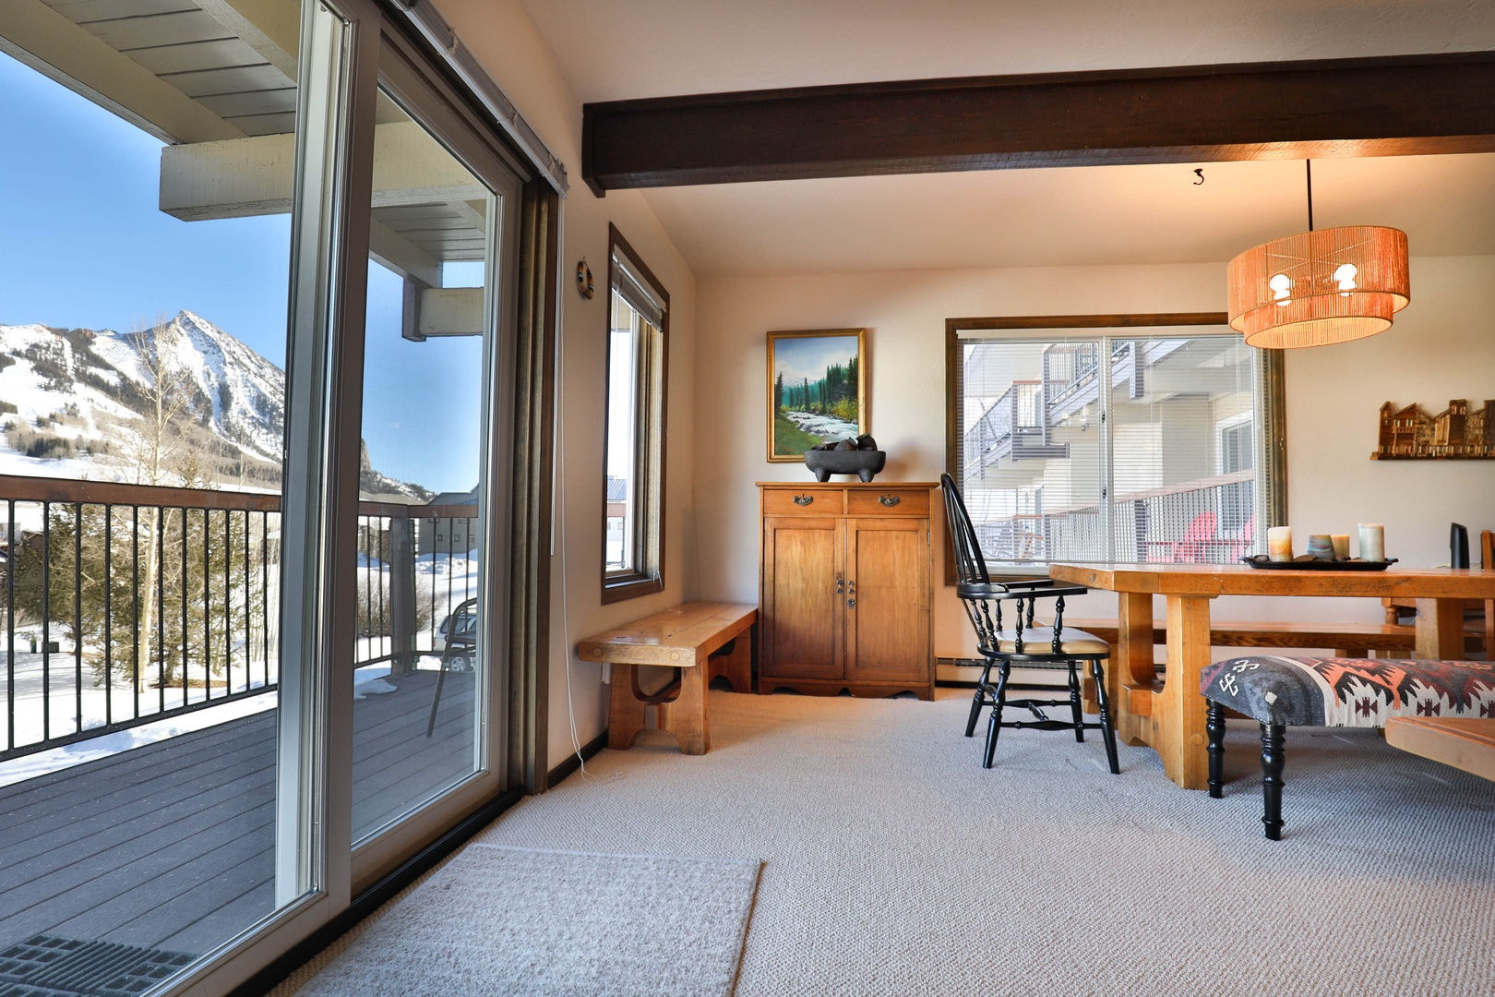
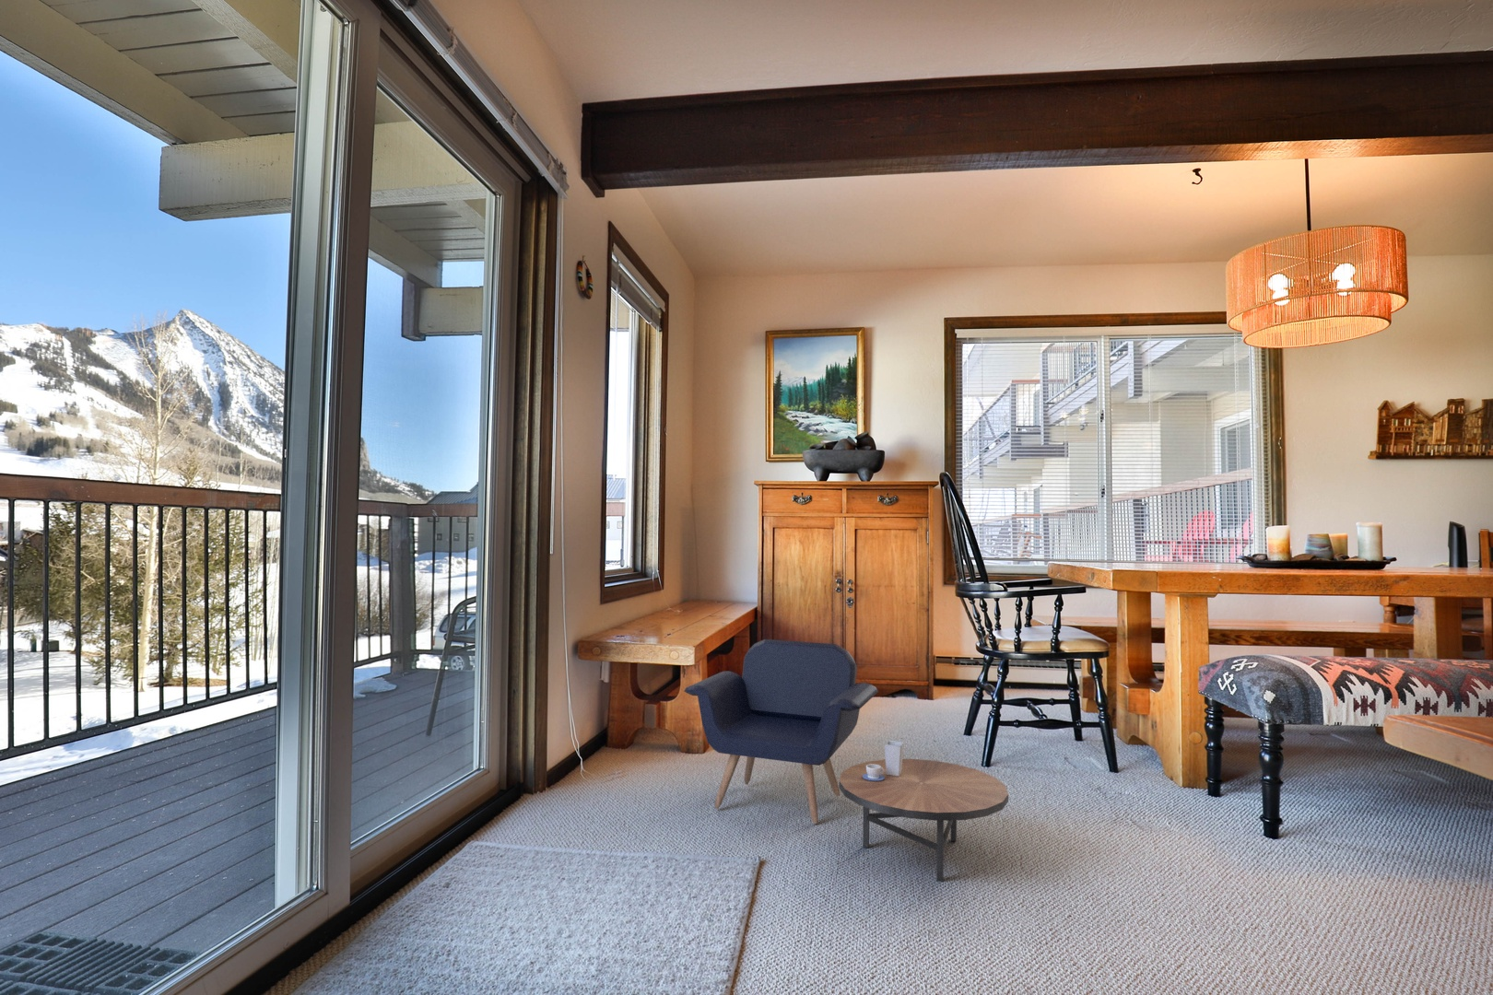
+ armchair [683,639,1009,883]
